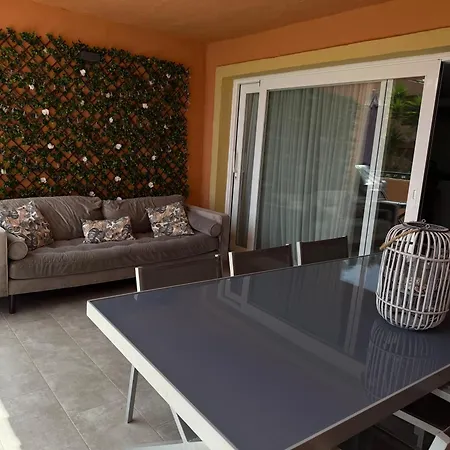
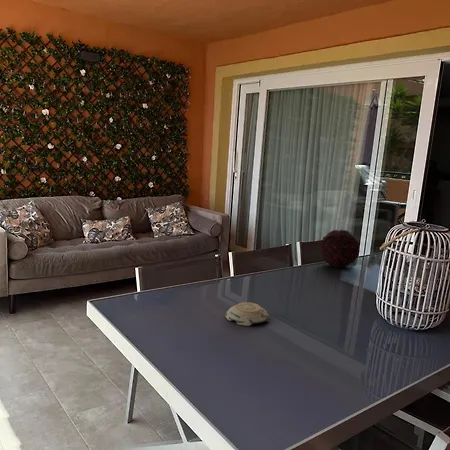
+ decorative bowl [224,301,271,327]
+ decorative orb [319,229,361,269]
